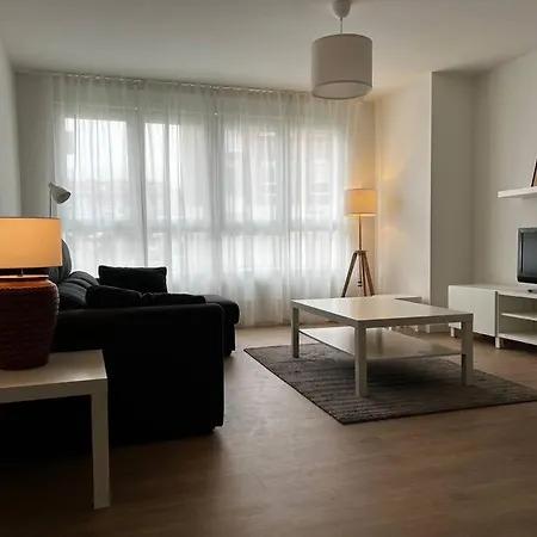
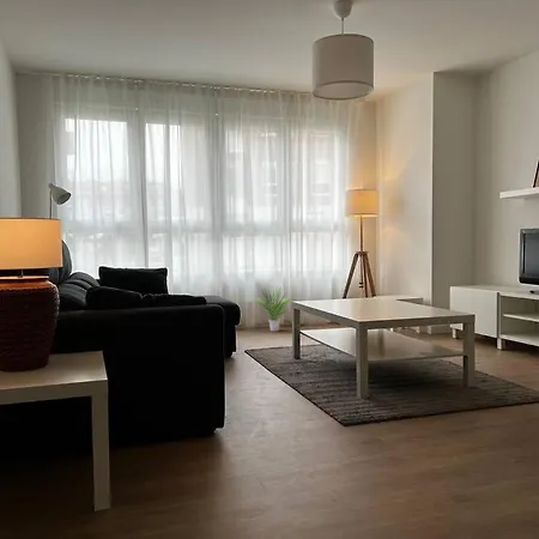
+ potted plant [253,285,291,332]
